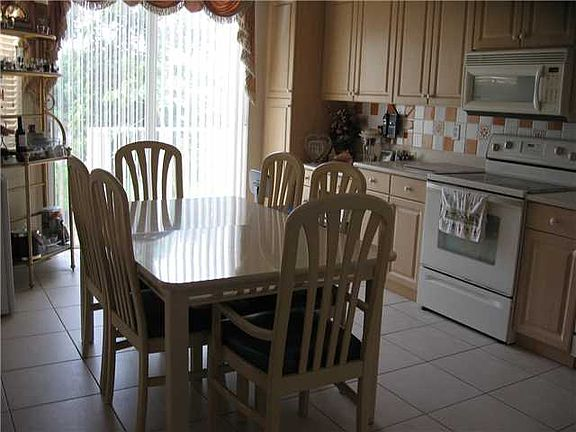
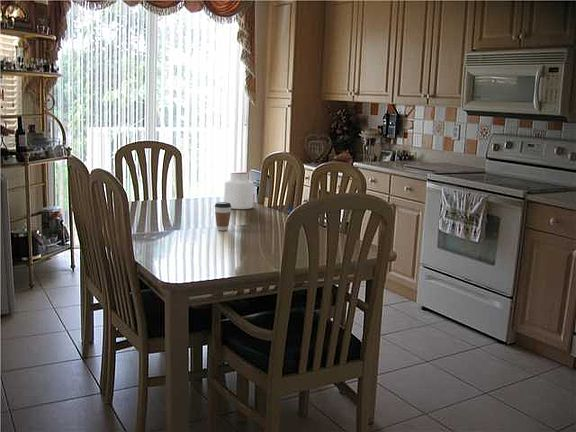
+ jar [223,171,255,210]
+ coffee cup [214,201,232,232]
